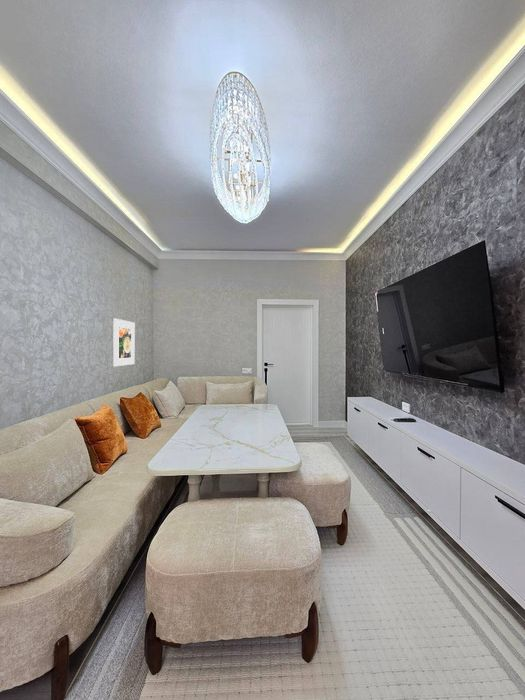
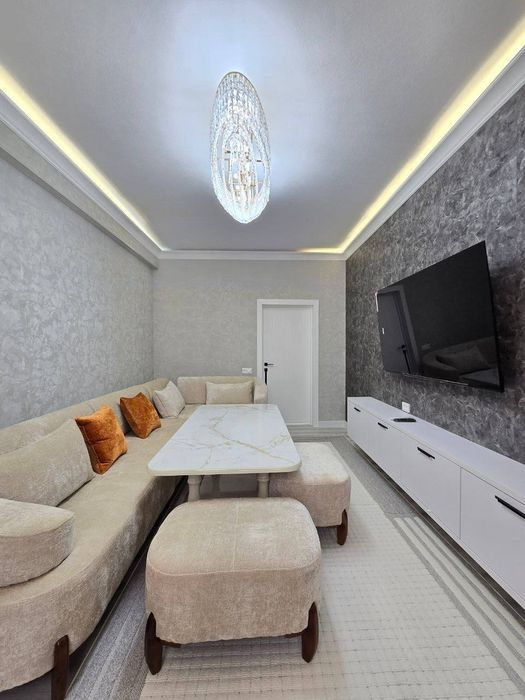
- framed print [112,318,136,367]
